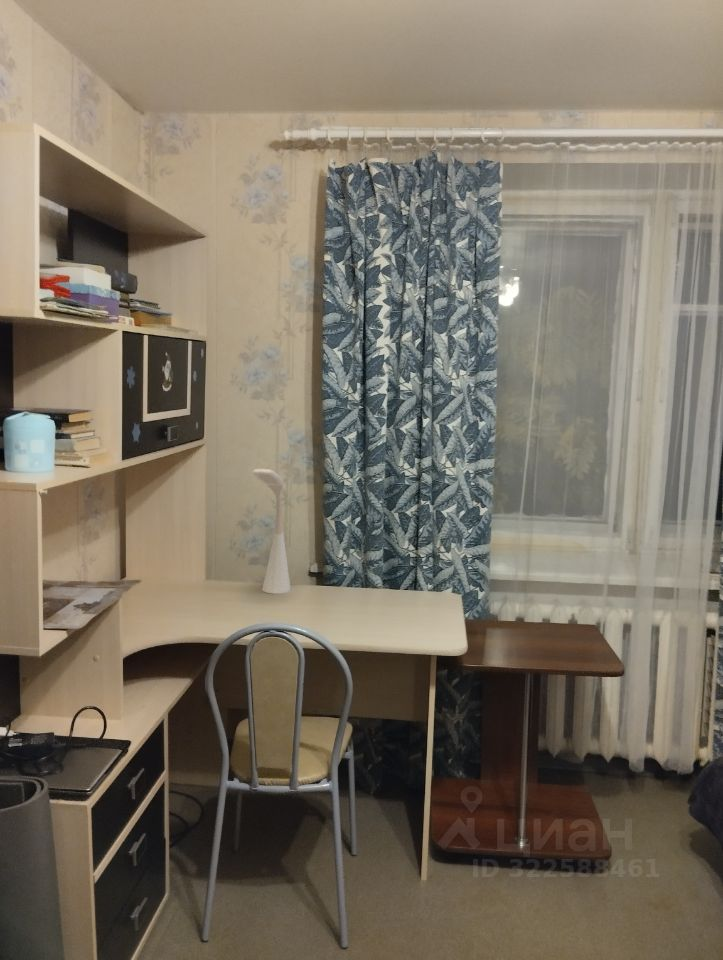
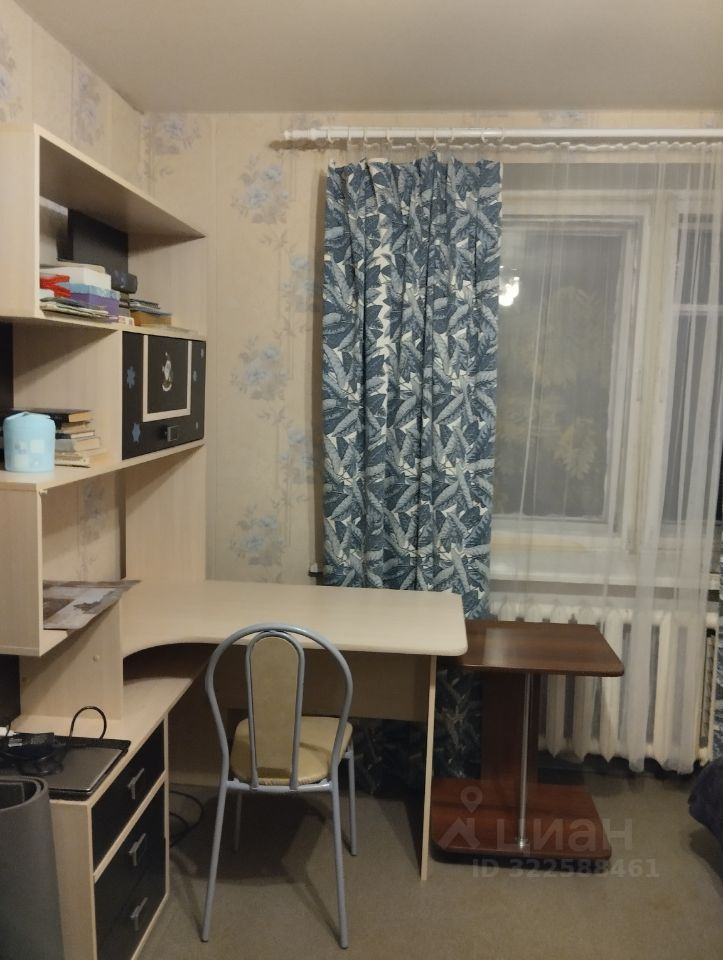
- desk lamp [252,468,292,595]
